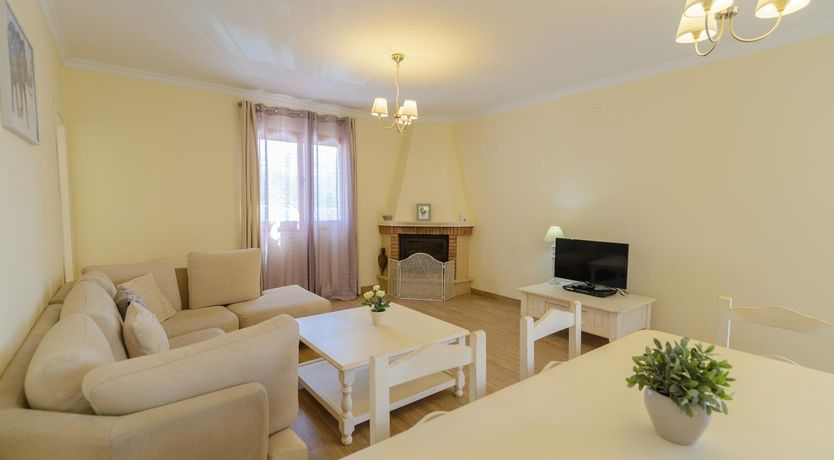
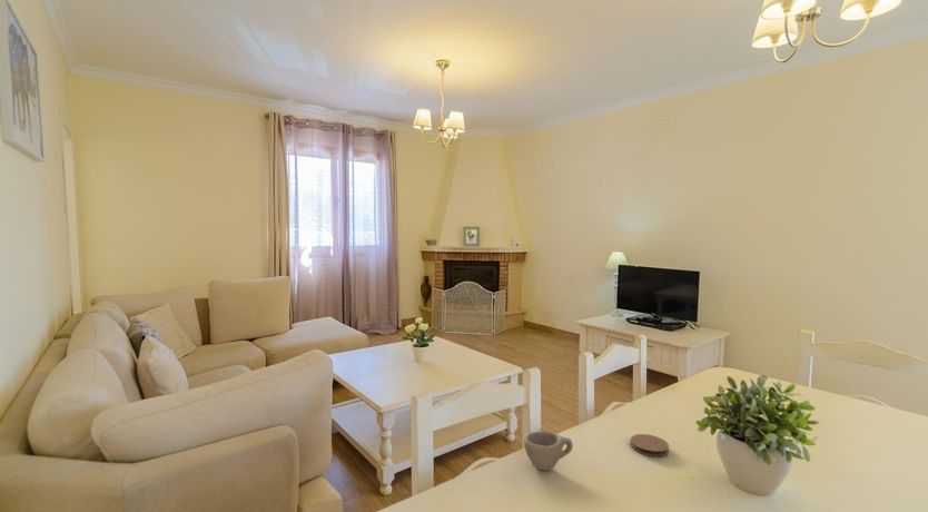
+ cup [523,430,574,472]
+ coaster [630,433,670,457]
